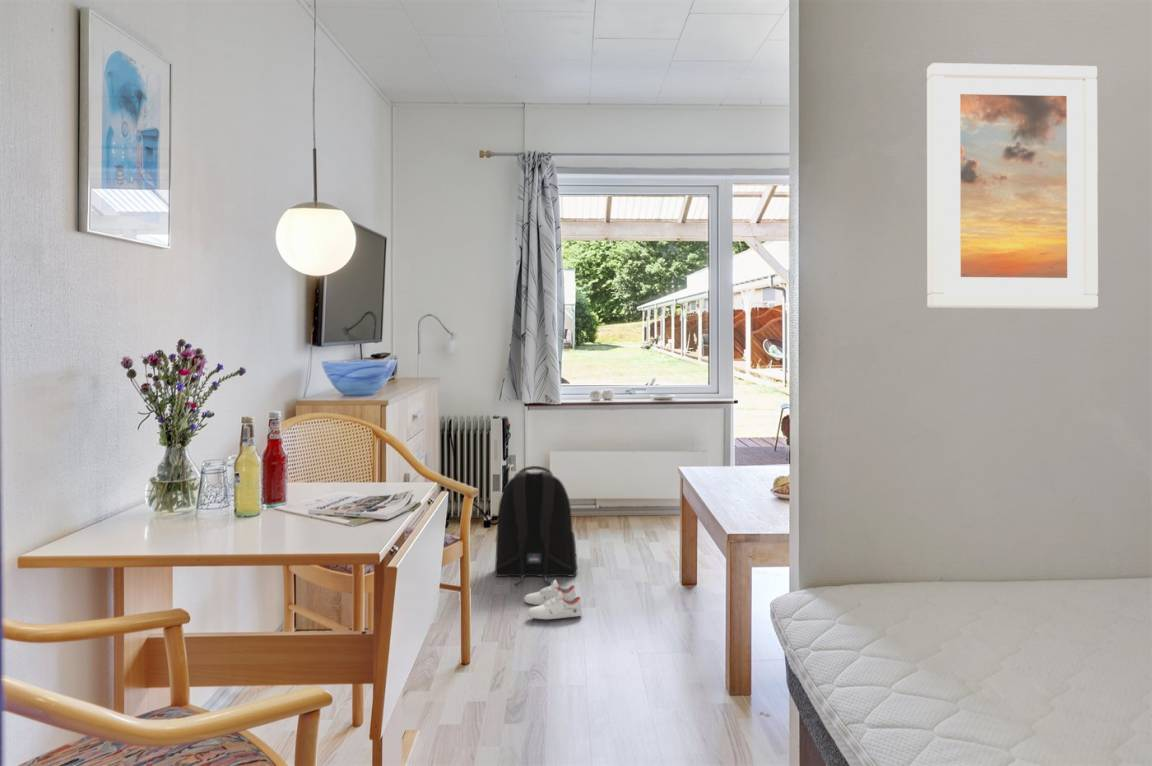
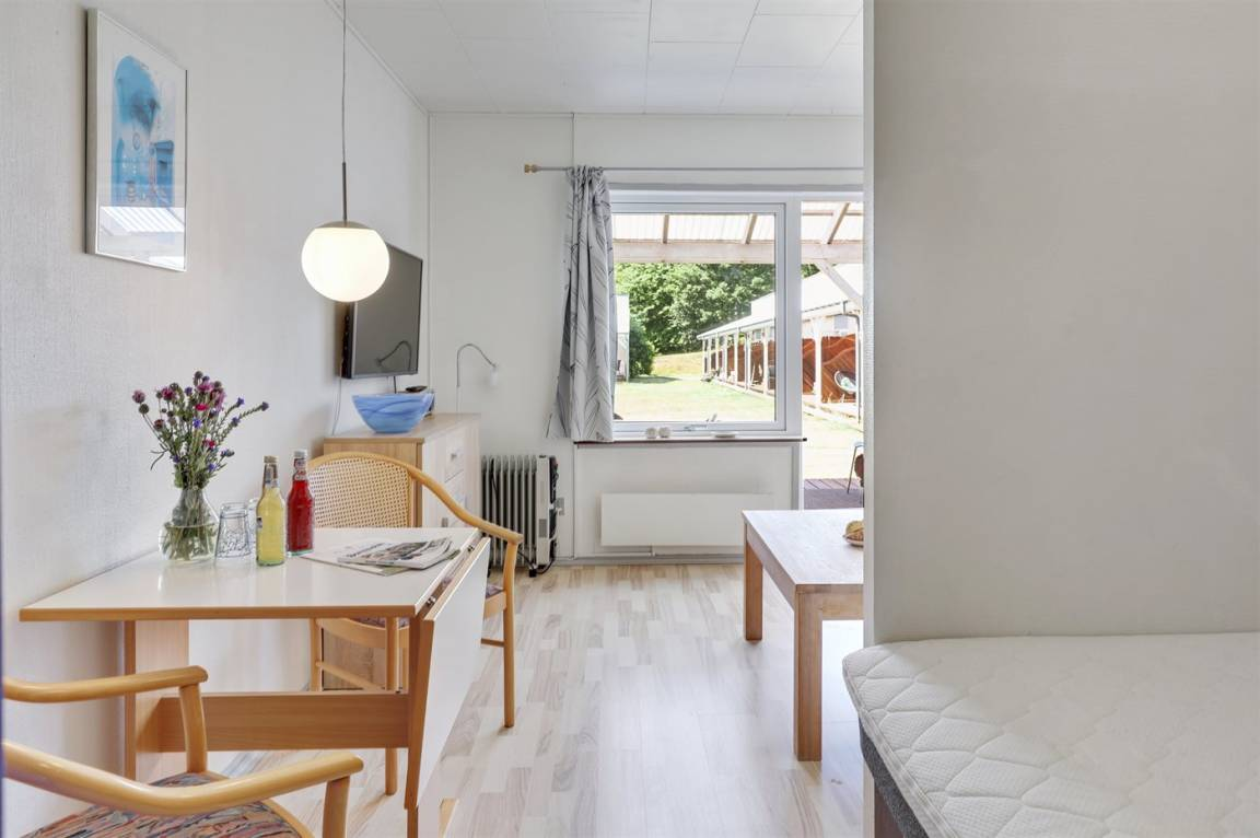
- backpack [494,465,579,586]
- shoe [523,578,583,620]
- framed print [926,62,1099,310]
